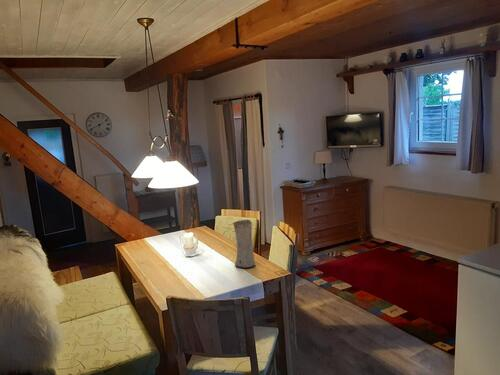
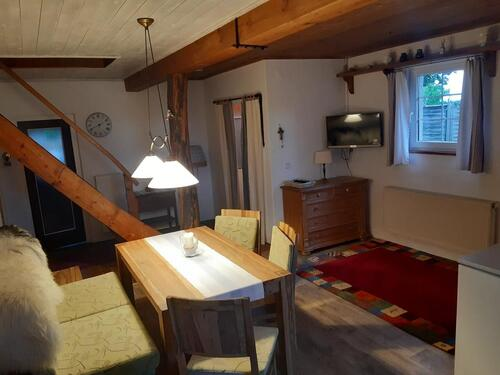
- vase [232,219,256,269]
